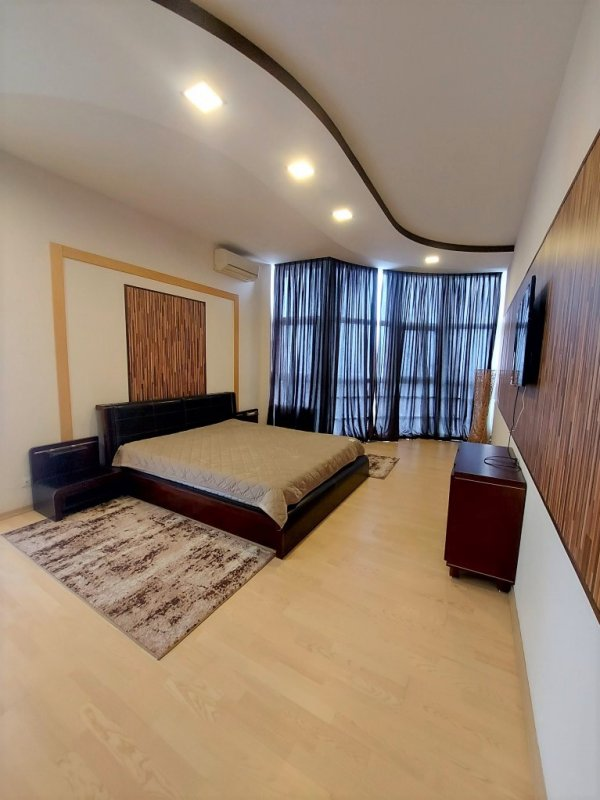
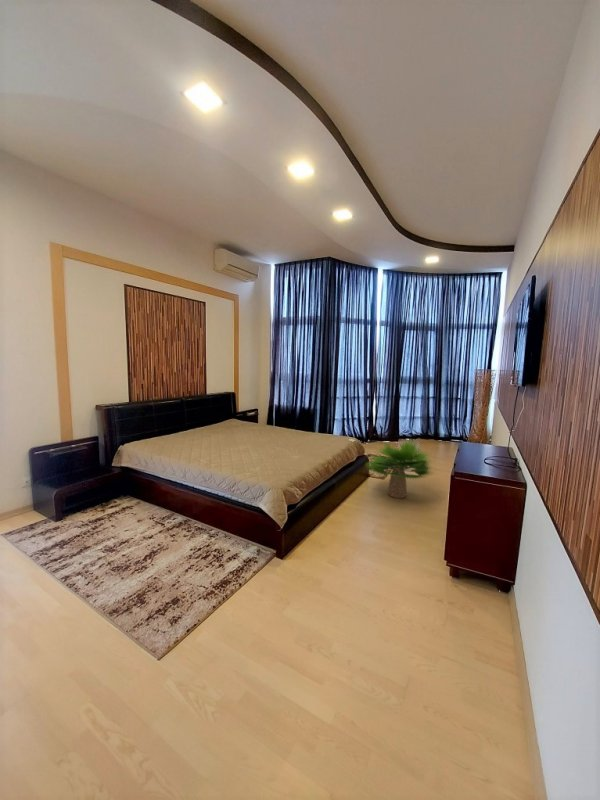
+ potted plant [364,439,434,499]
